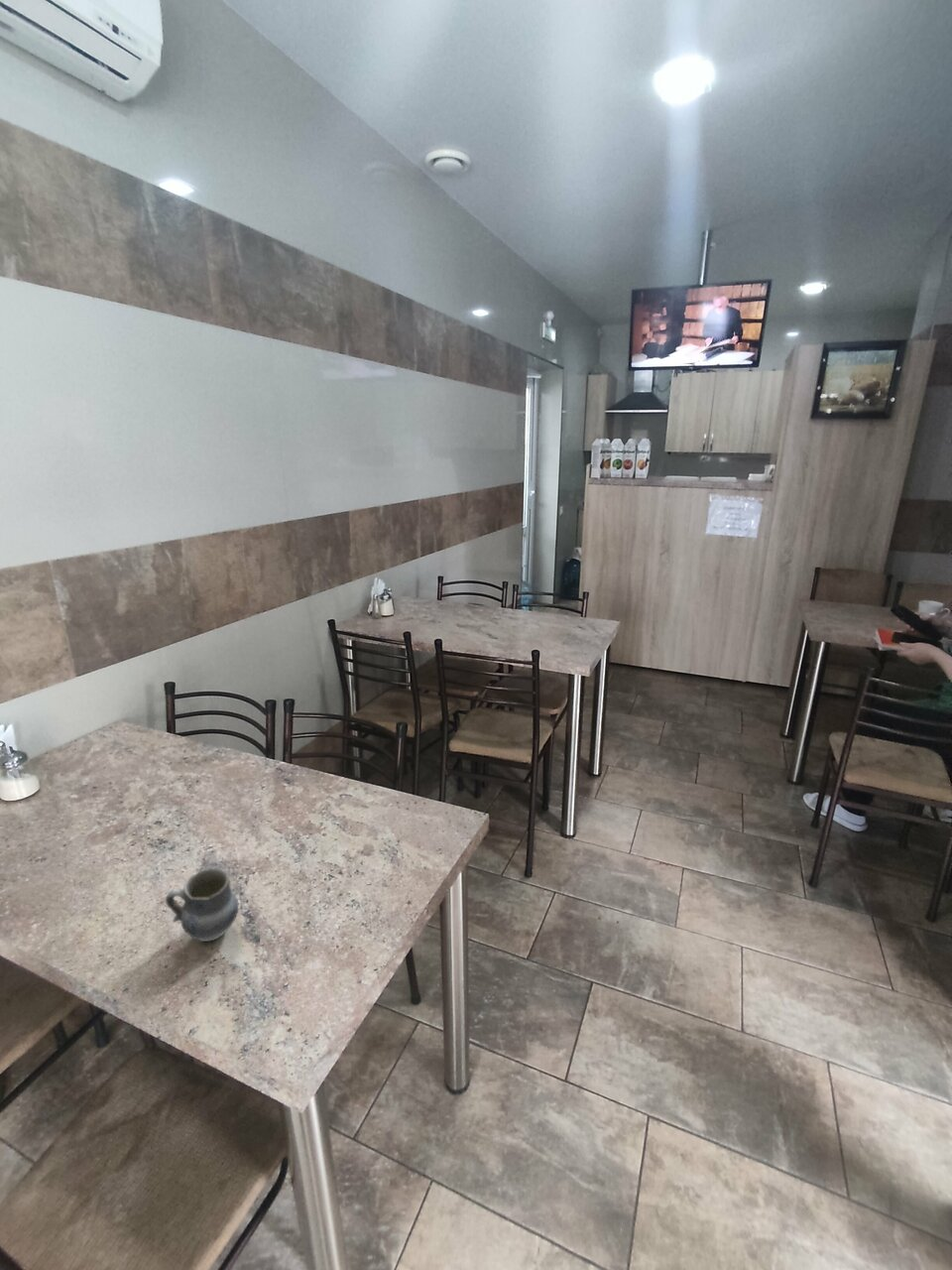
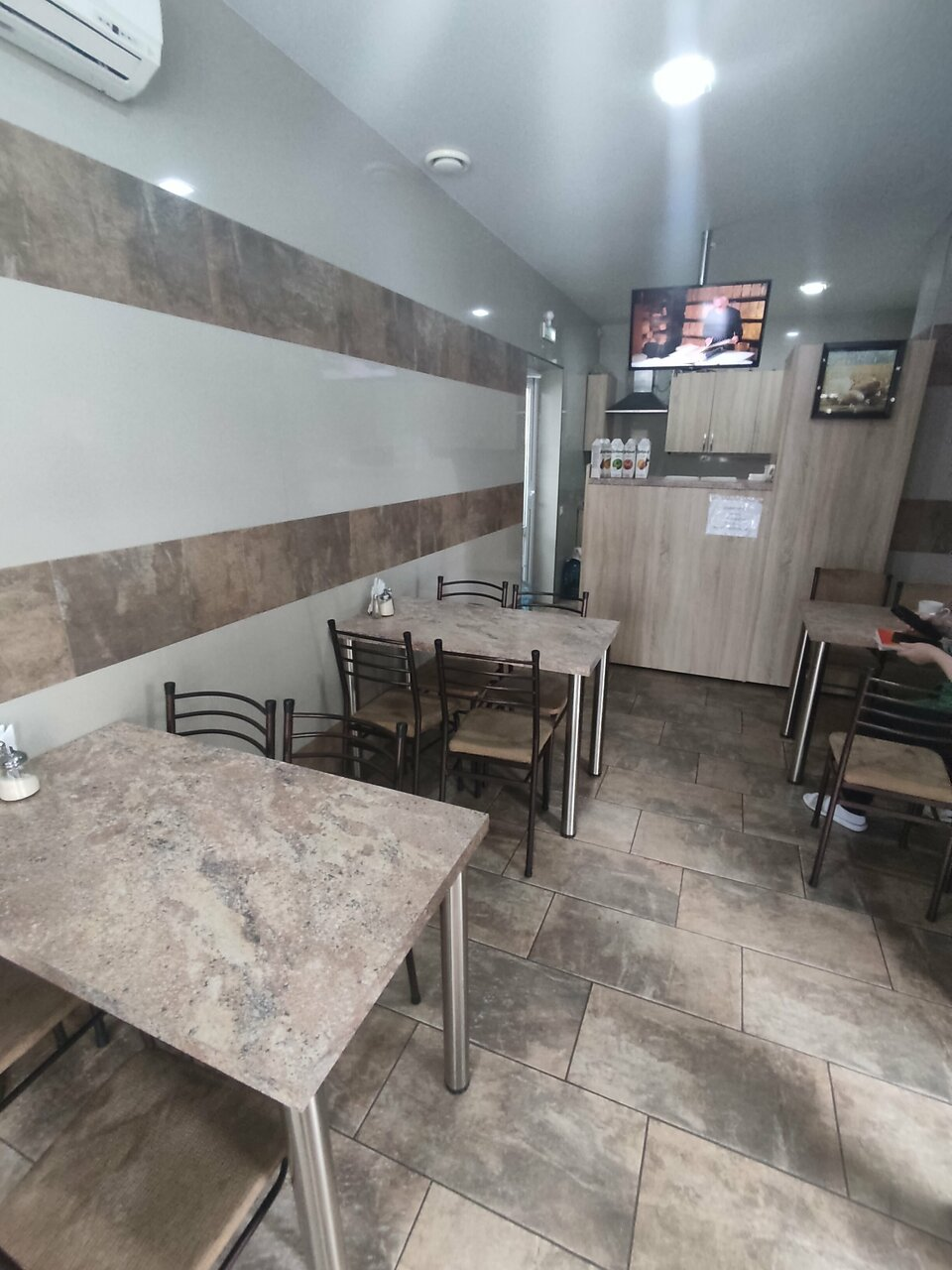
- cup [165,867,239,943]
